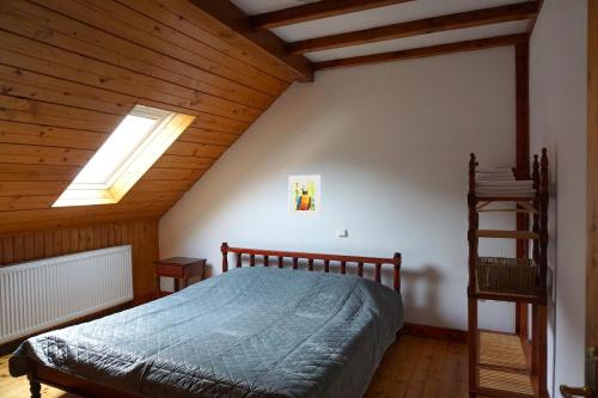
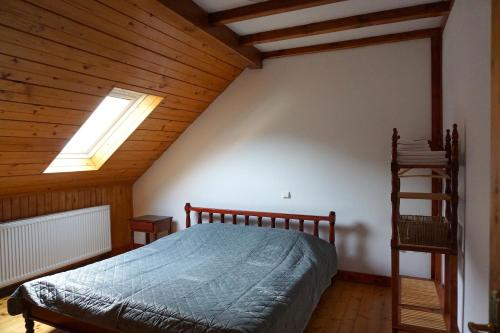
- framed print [287,174,322,219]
